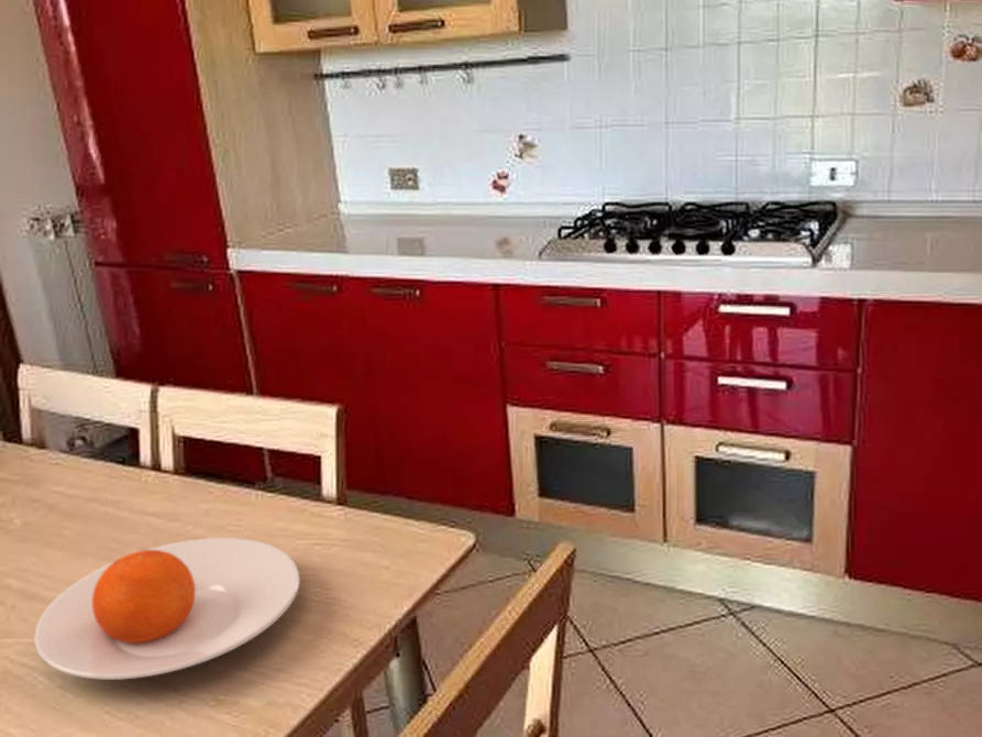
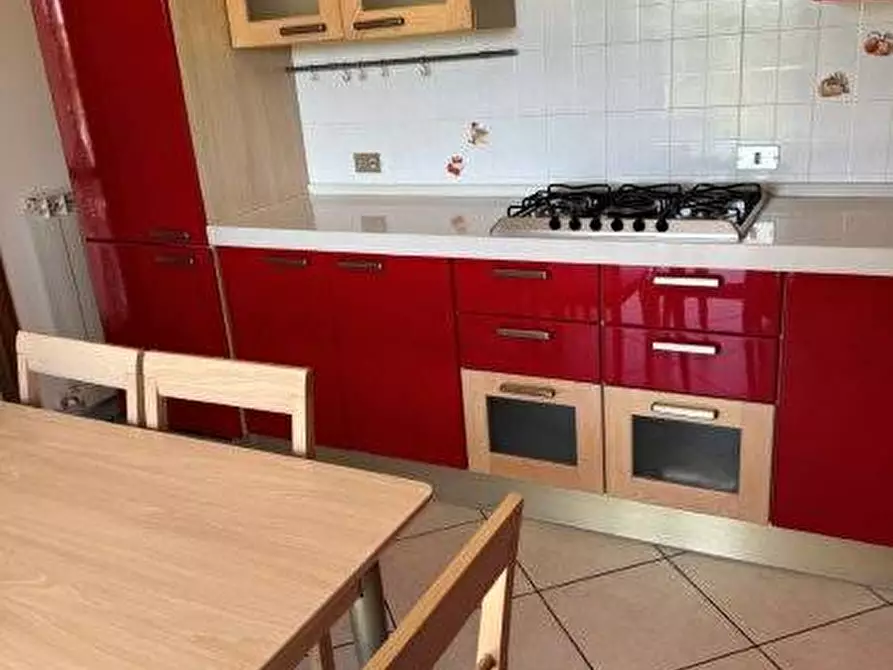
- plate [33,537,301,681]
